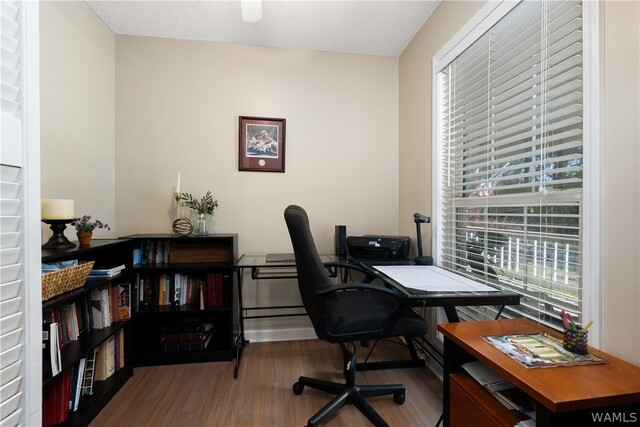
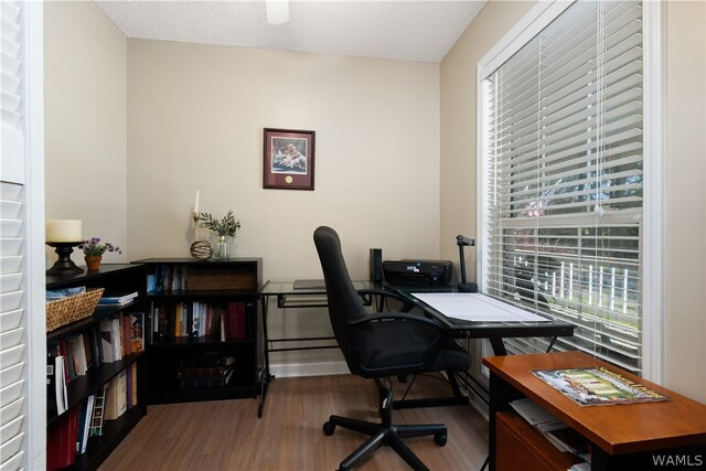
- pen holder [558,309,595,355]
